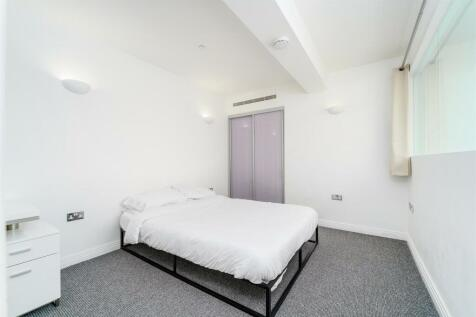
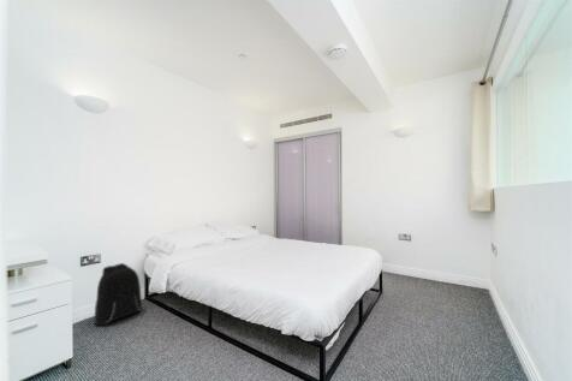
+ backpack [93,262,143,327]
